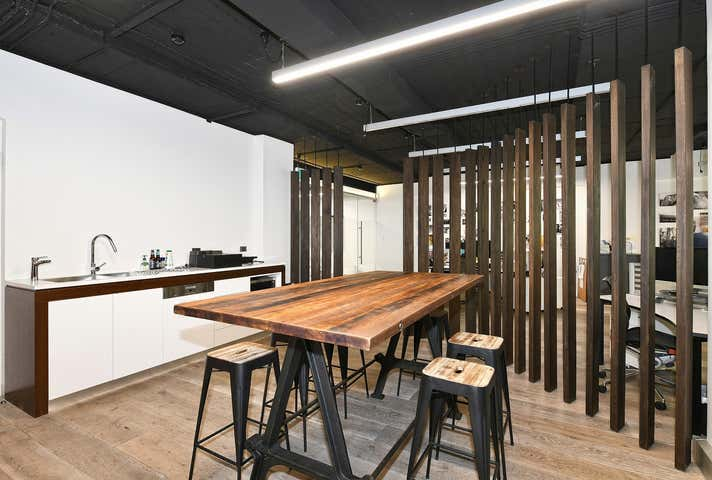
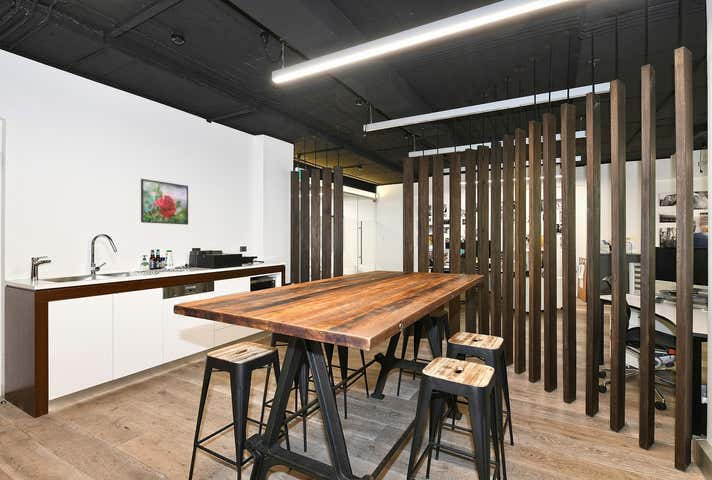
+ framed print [140,178,189,226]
